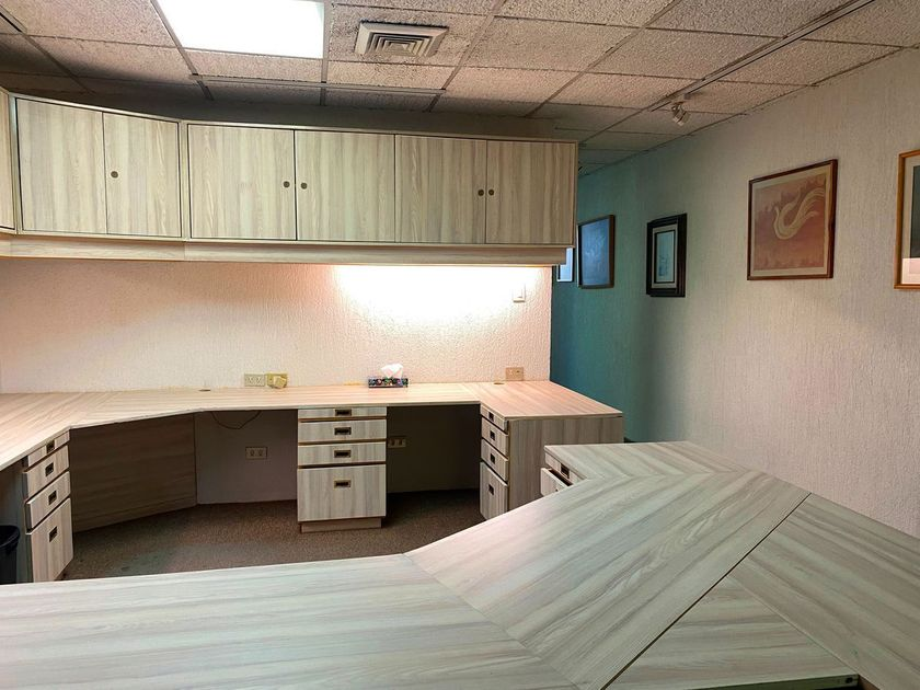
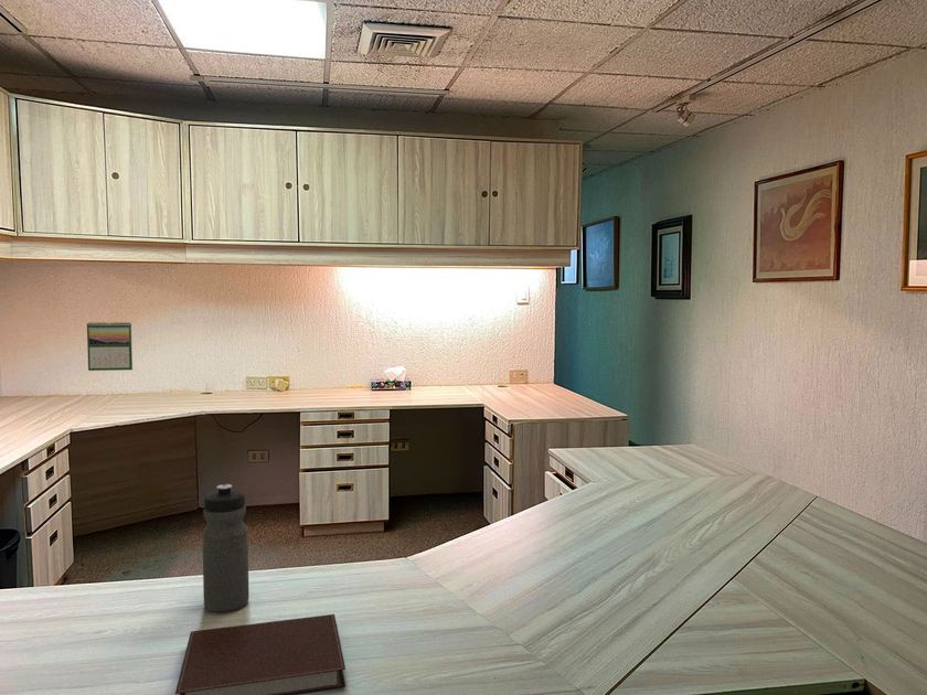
+ water bottle [201,483,251,613]
+ notebook [174,613,347,695]
+ calendar [86,320,134,372]
